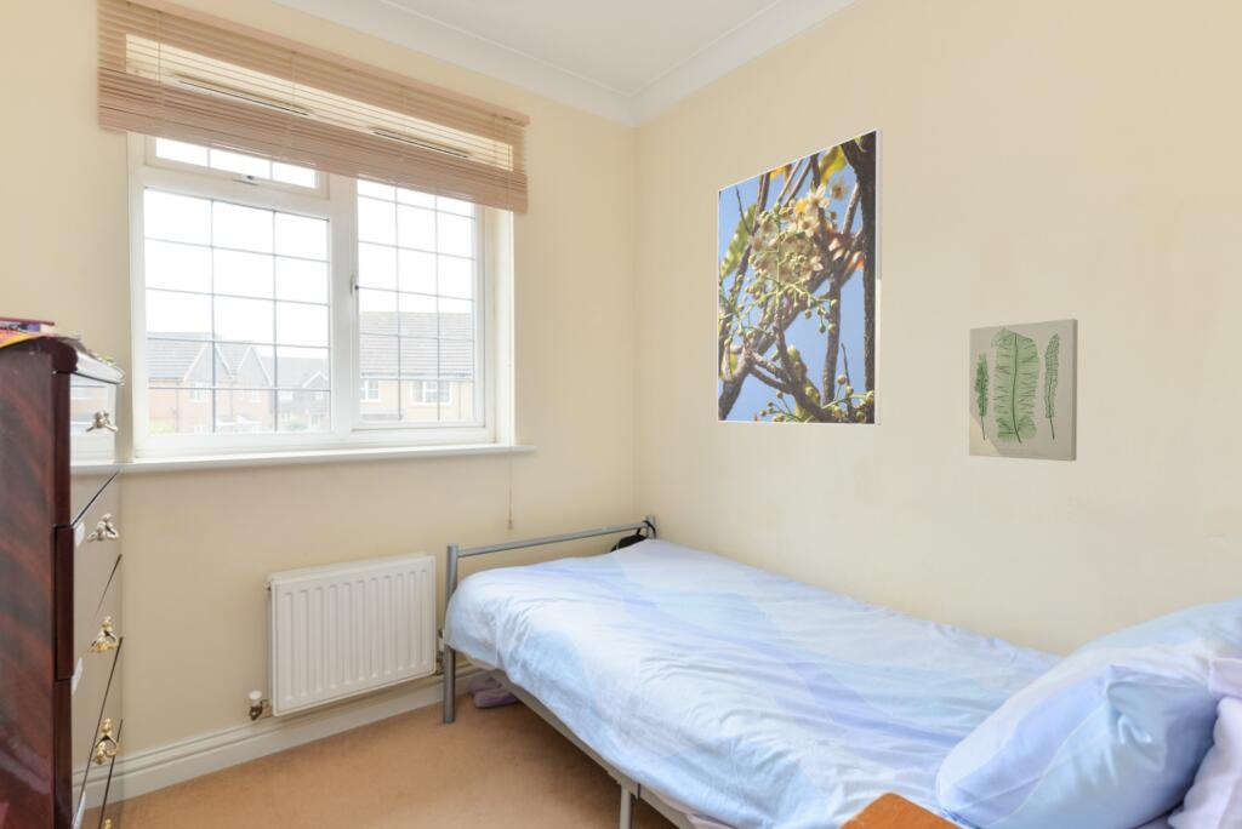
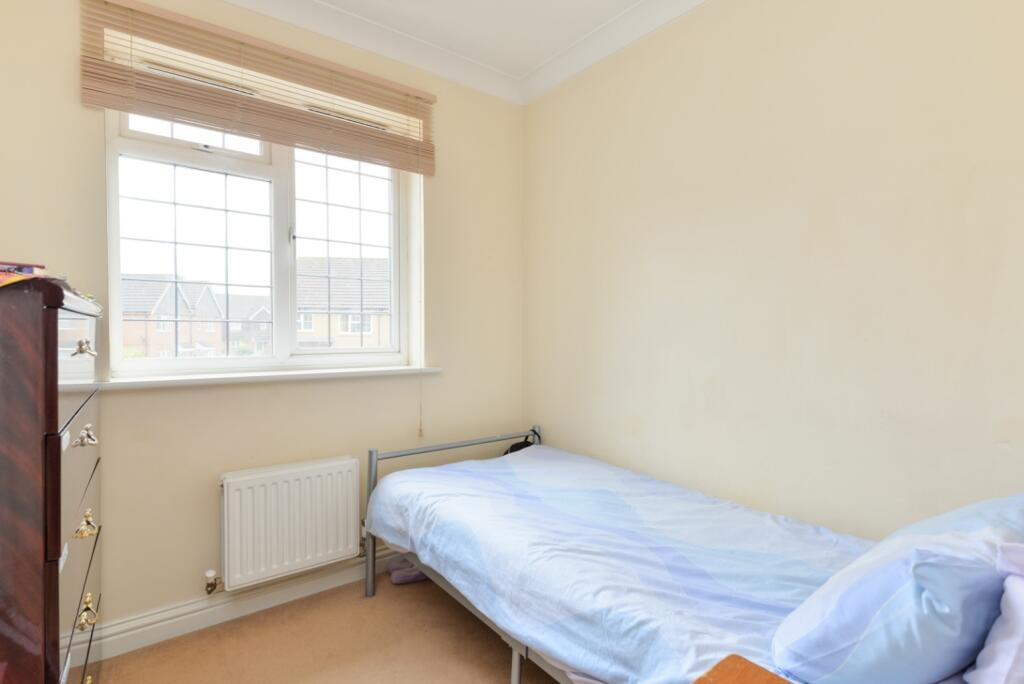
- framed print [716,127,883,427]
- wall art [968,318,1079,462]
